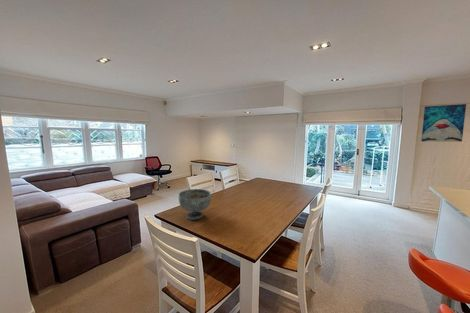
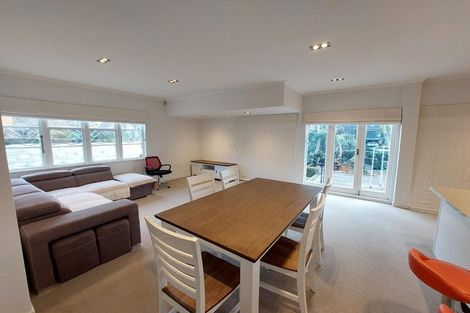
- wall art [420,103,467,143]
- decorative bowl [178,188,212,221]
